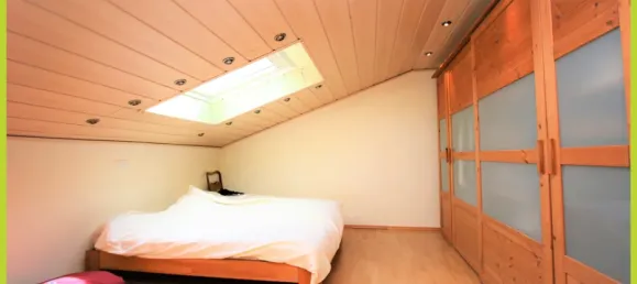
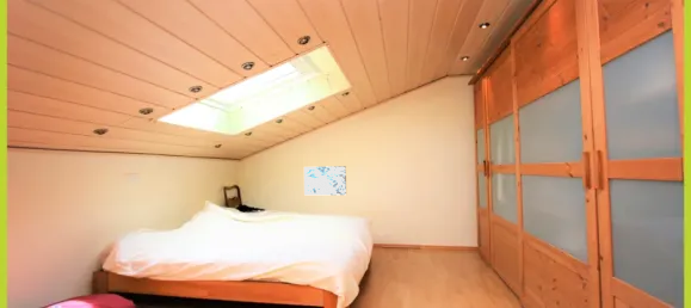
+ wall art [303,165,347,196]
